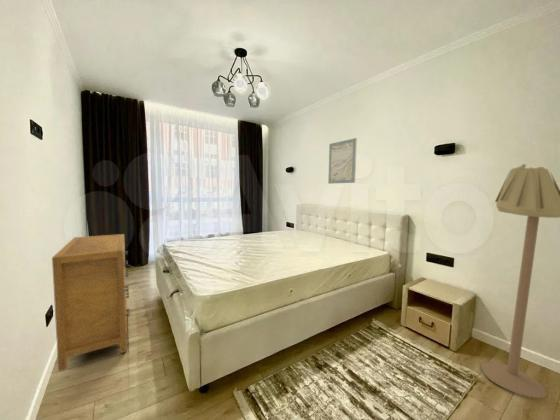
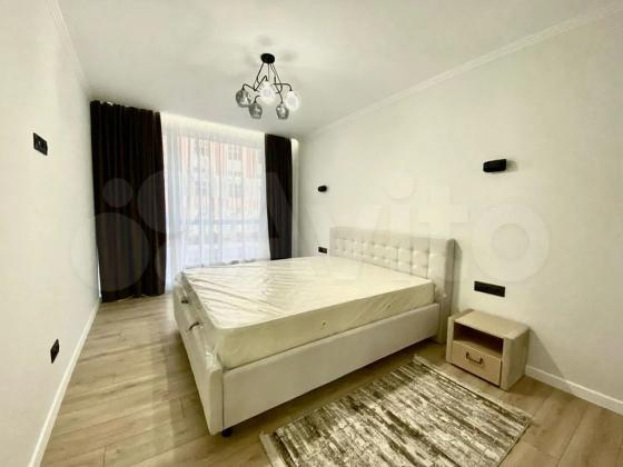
- wall art [327,137,358,185]
- floor lamp [480,163,560,399]
- dresser [51,233,131,372]
